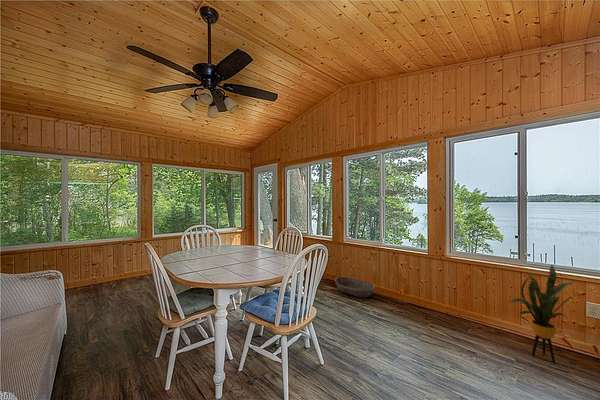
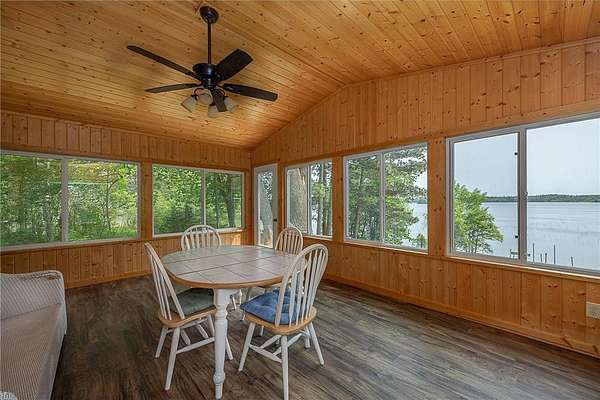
- house plant [508,264,594,364]
- basket [334,276,376,298]
